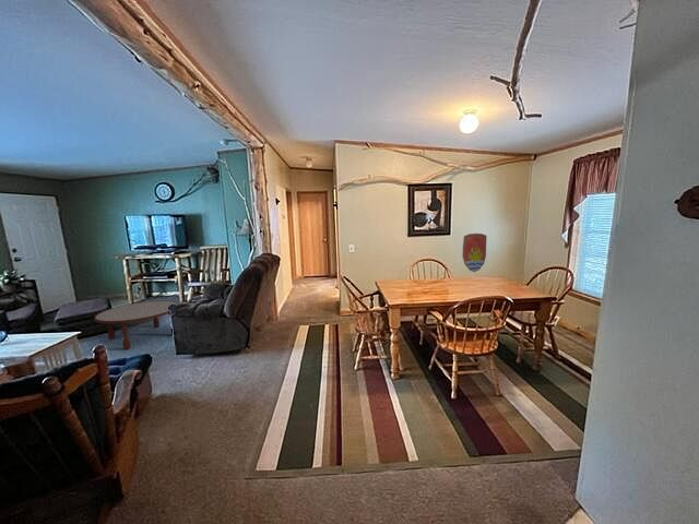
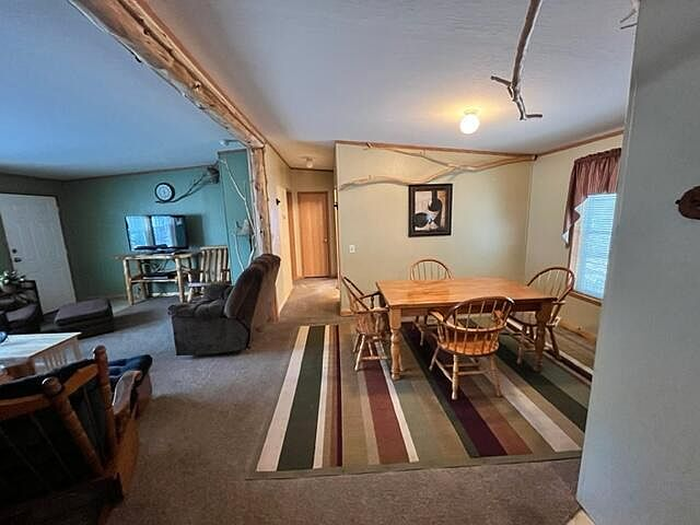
- coffee table [93,299,180,350]
- decorative shield [462,233,488,273]
